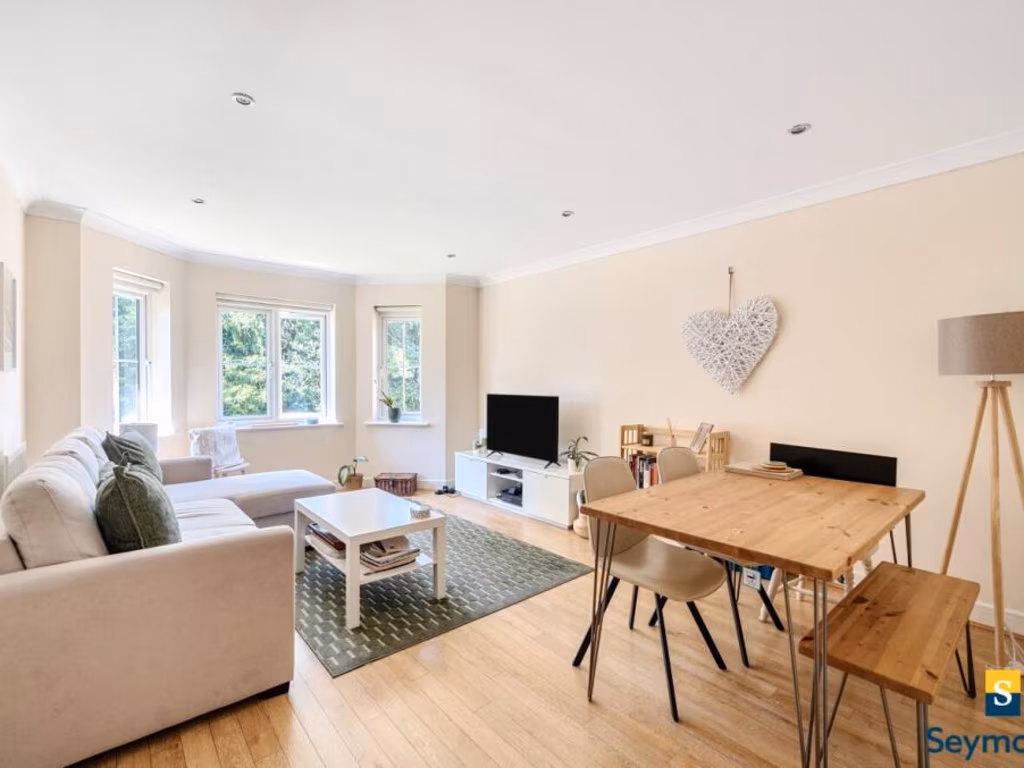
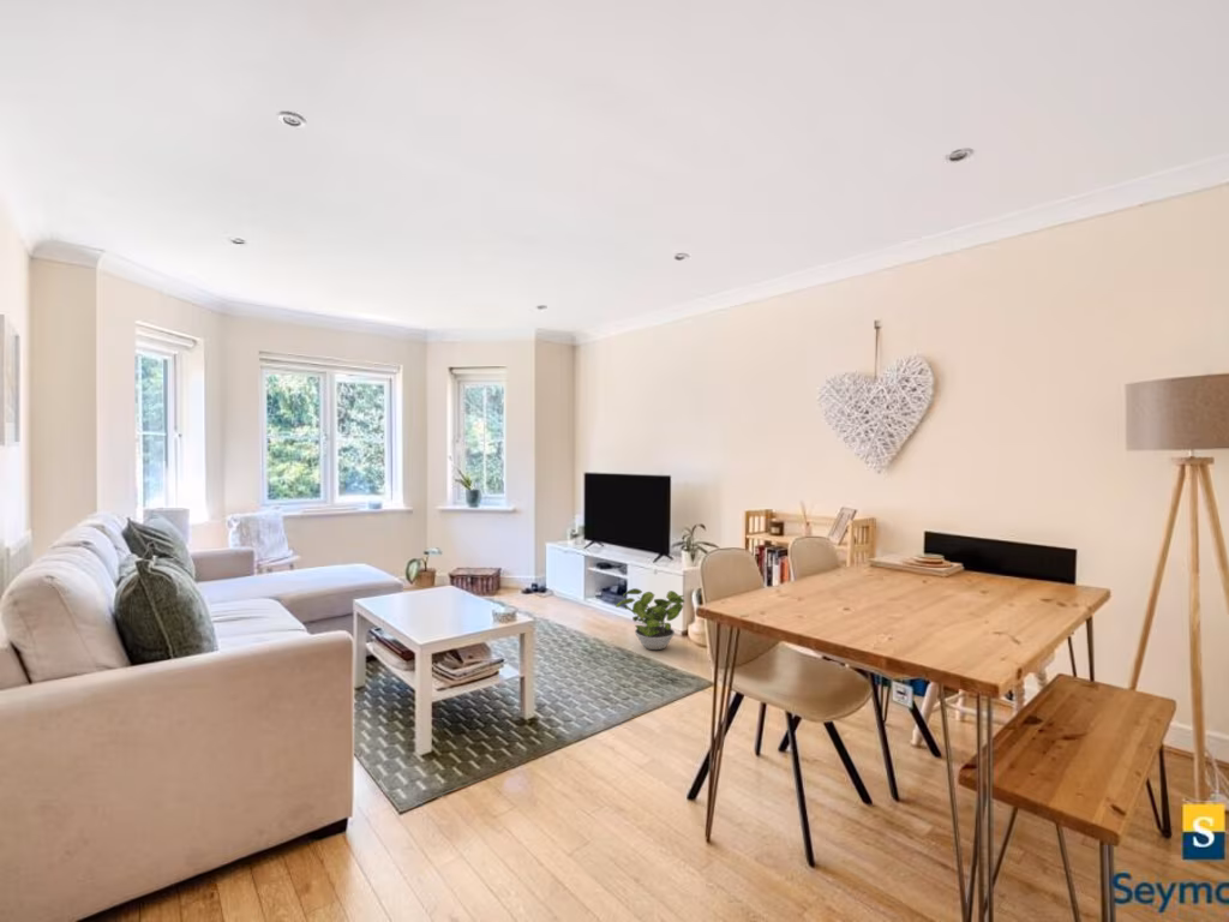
+ potted plant [614,587,685,651]
